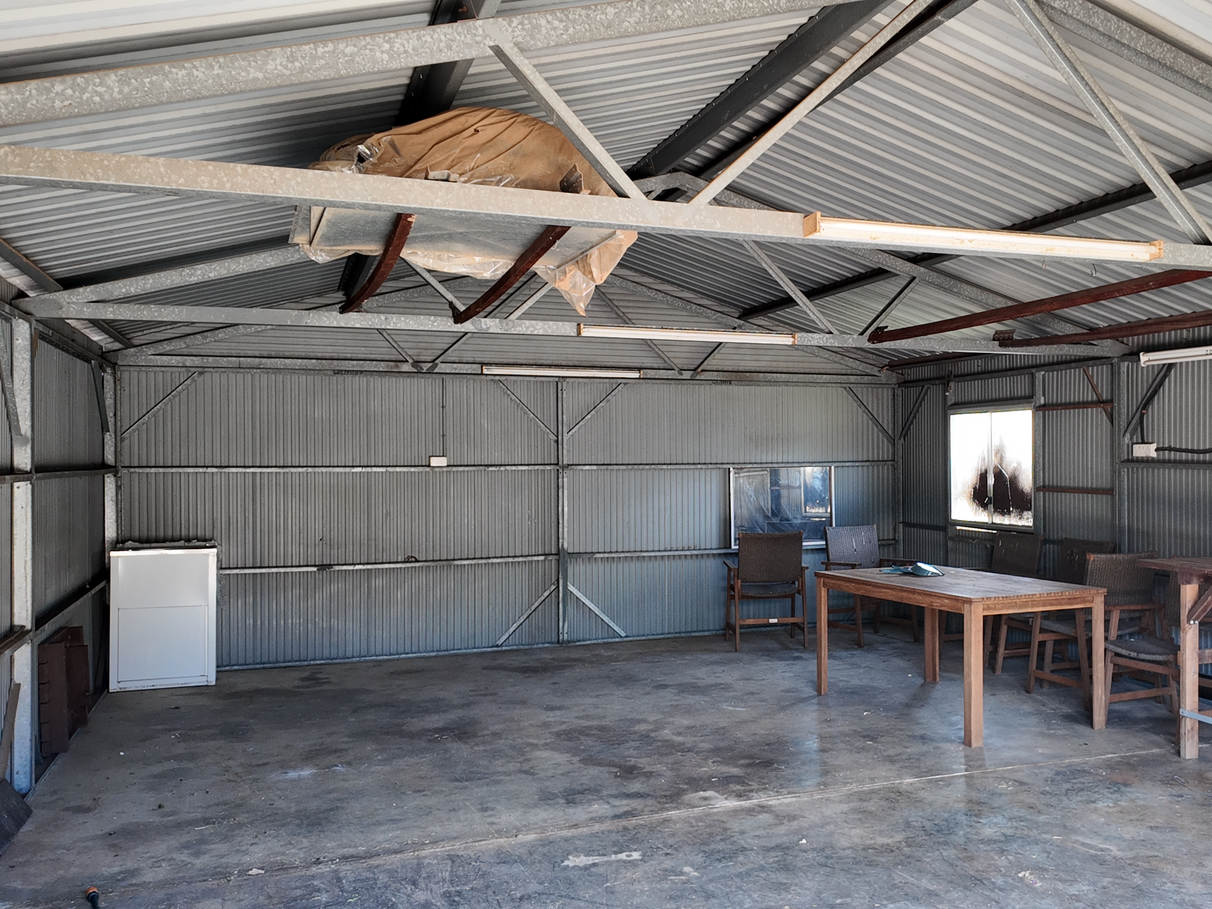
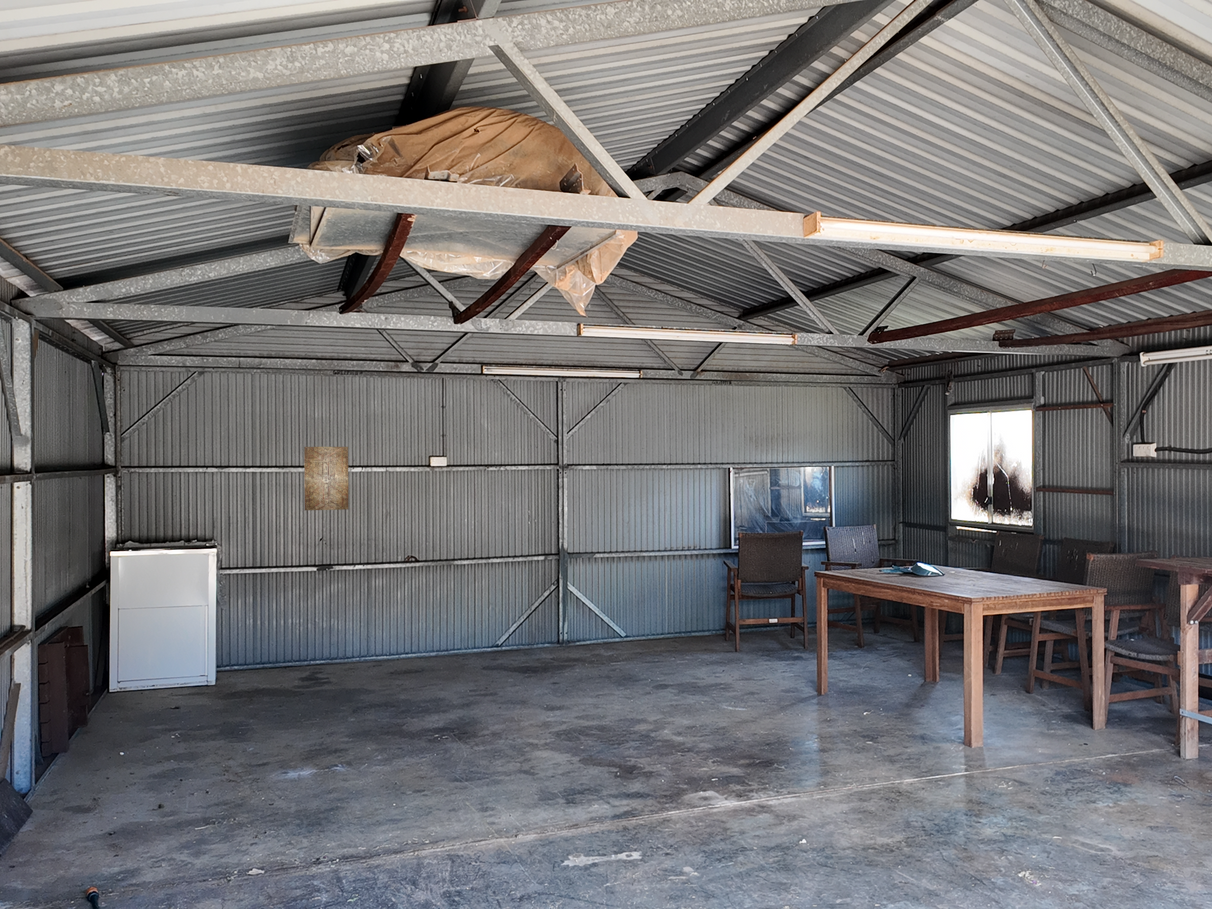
+ wall art [303,446,349,511]
